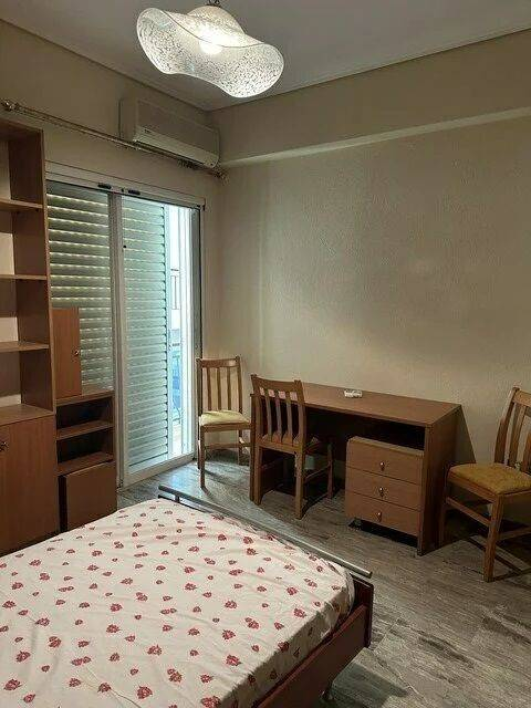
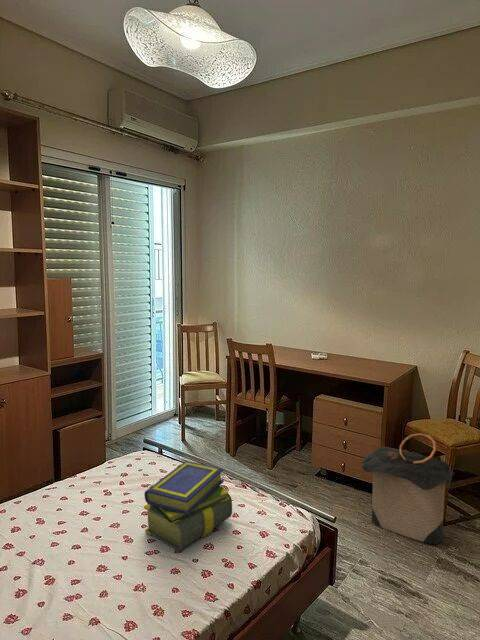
+ laundry hamper [360,432,456,545]
+ stack of books [143,460,233,552]
